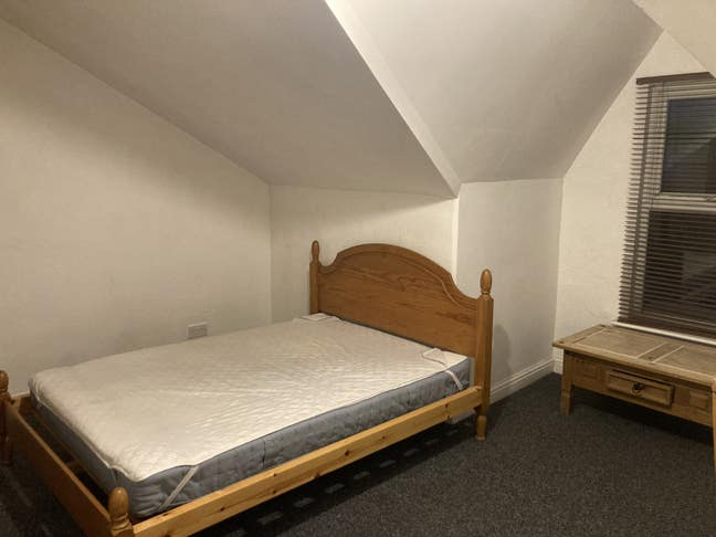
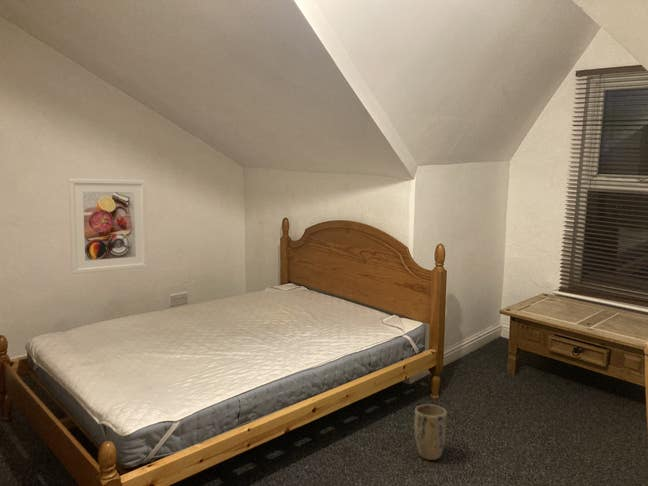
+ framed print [67,178,148,275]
+ plant pot [413,404,448,461]
